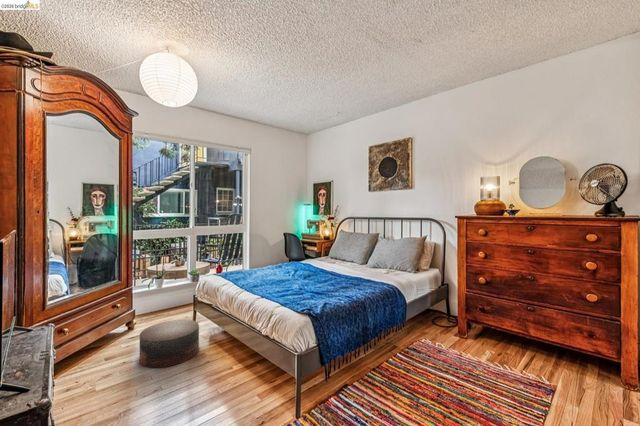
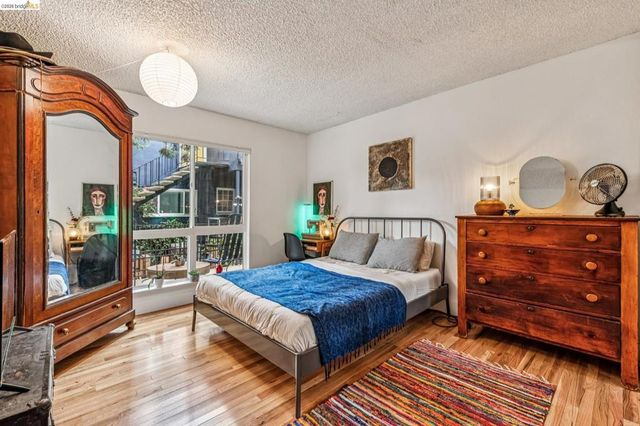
- stool [139,319,200,369]
